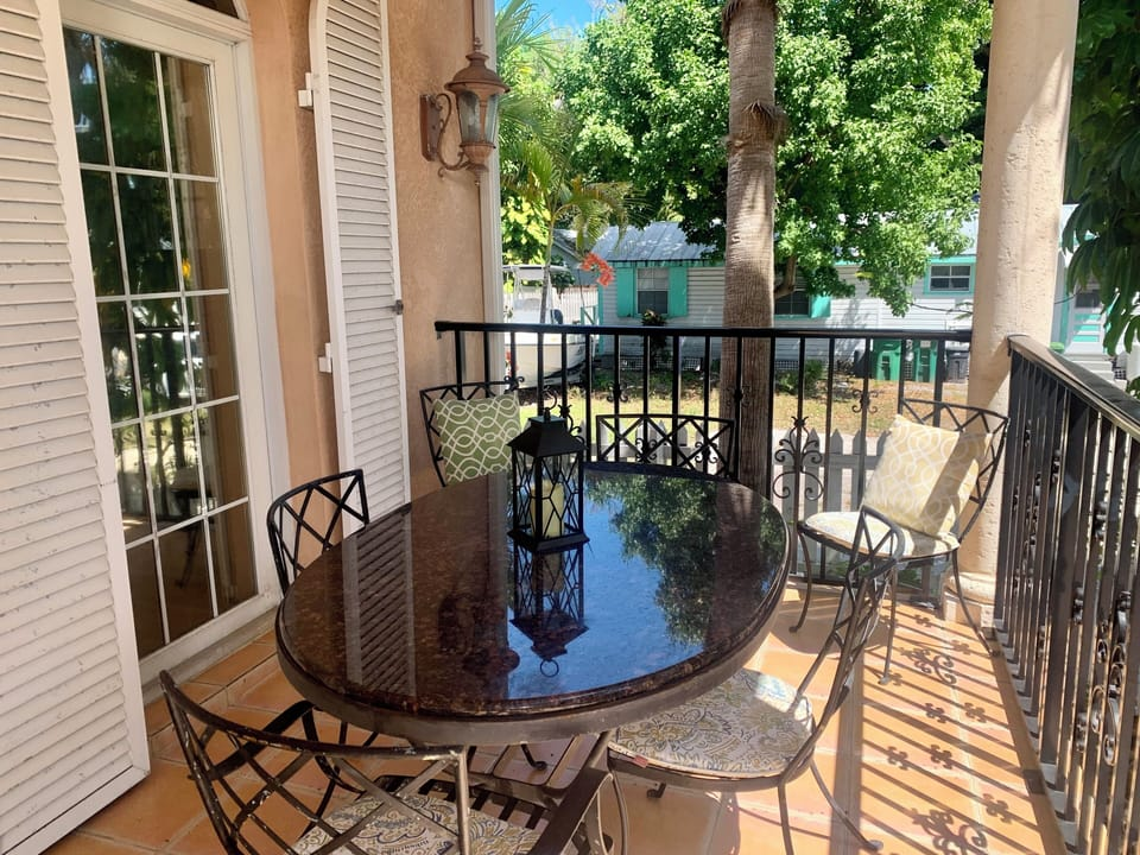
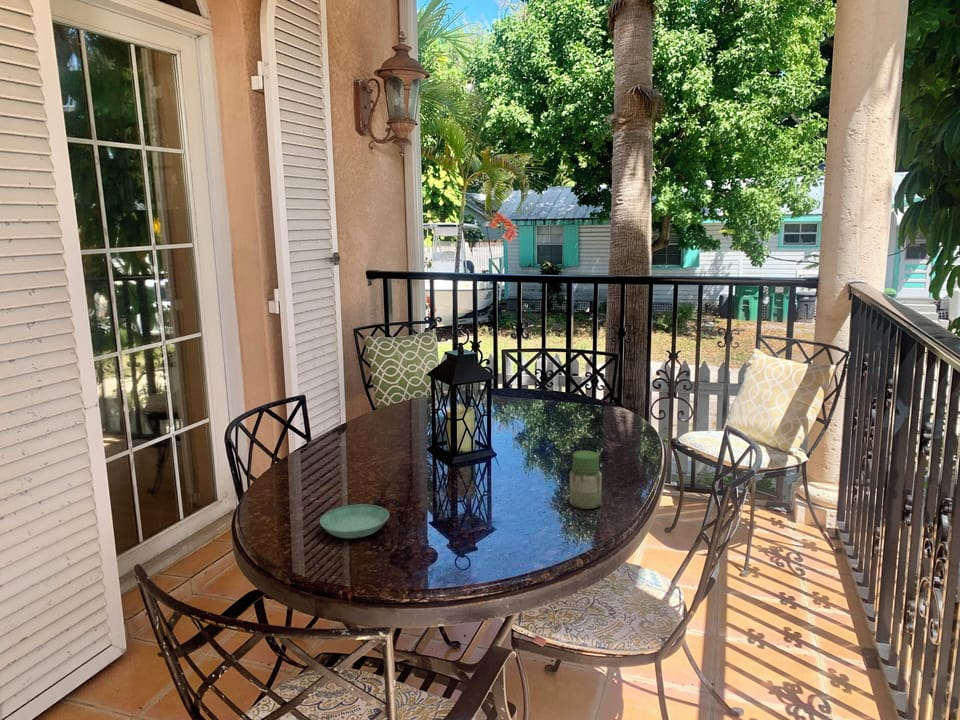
+ saucer [319,503,390,539]
+ jar [569,450,603,510]
